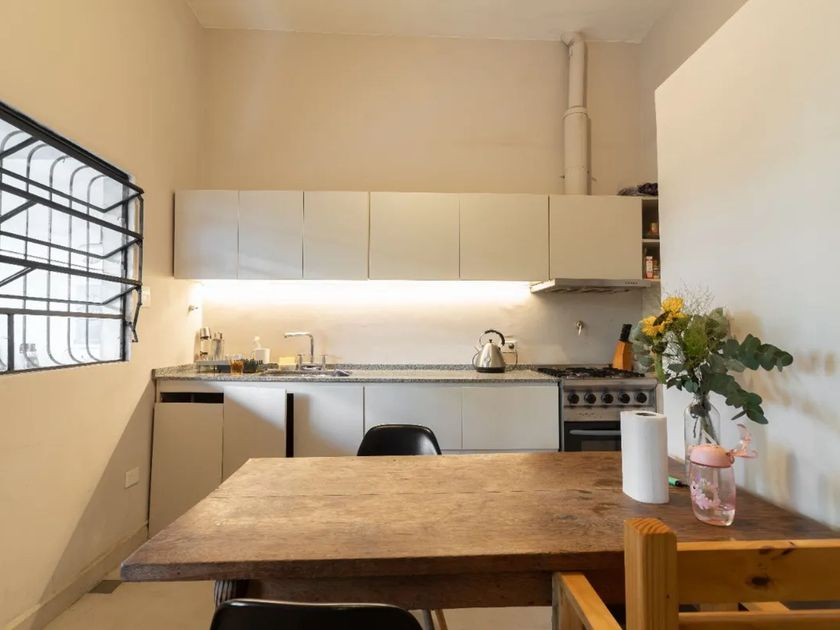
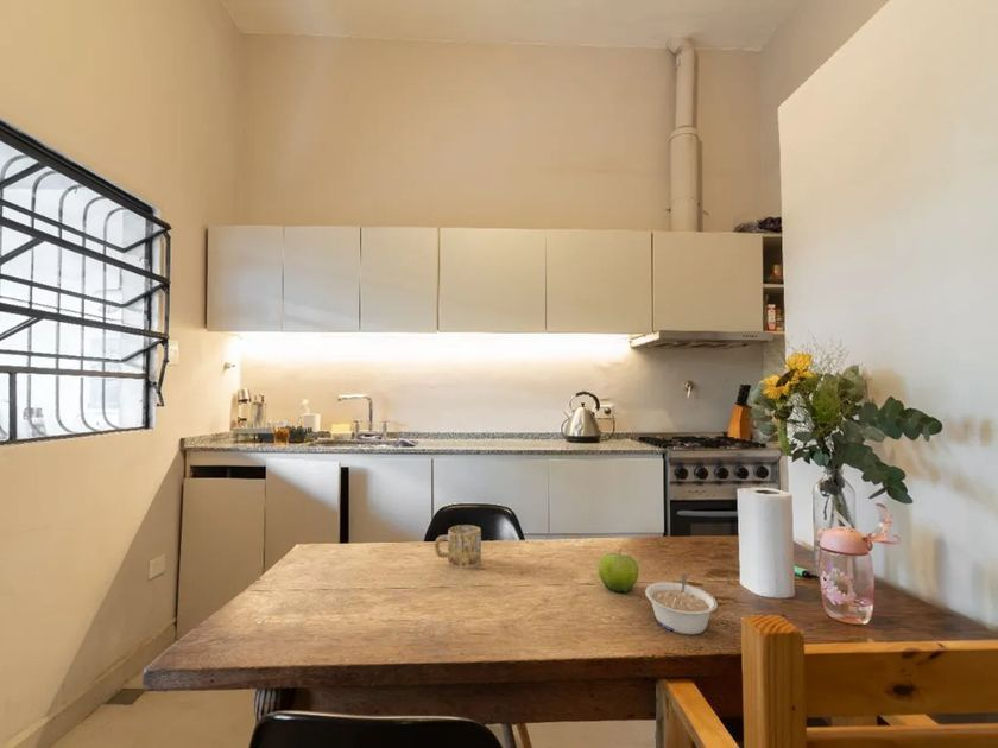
+ fruit [598,549,639,595]
+ mug [434,524,482,569]
+ legume [644,572,719,635]
